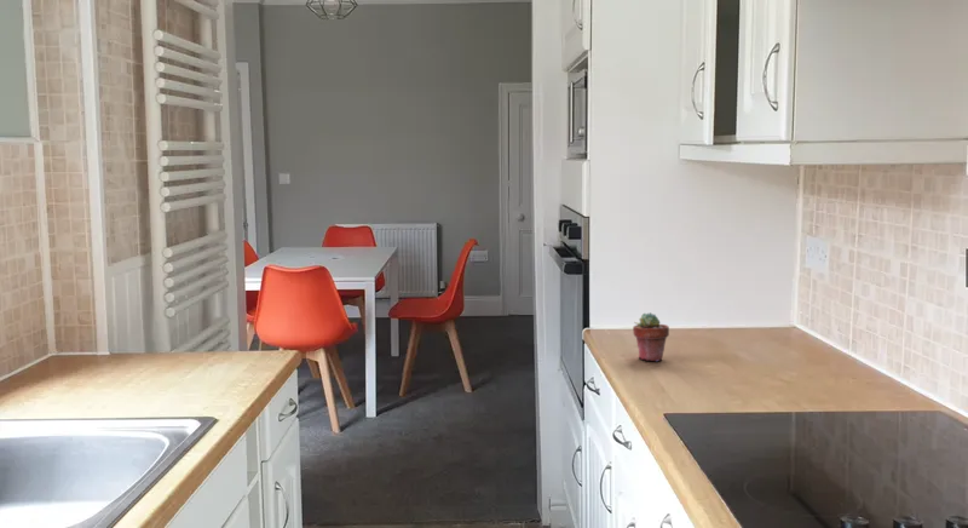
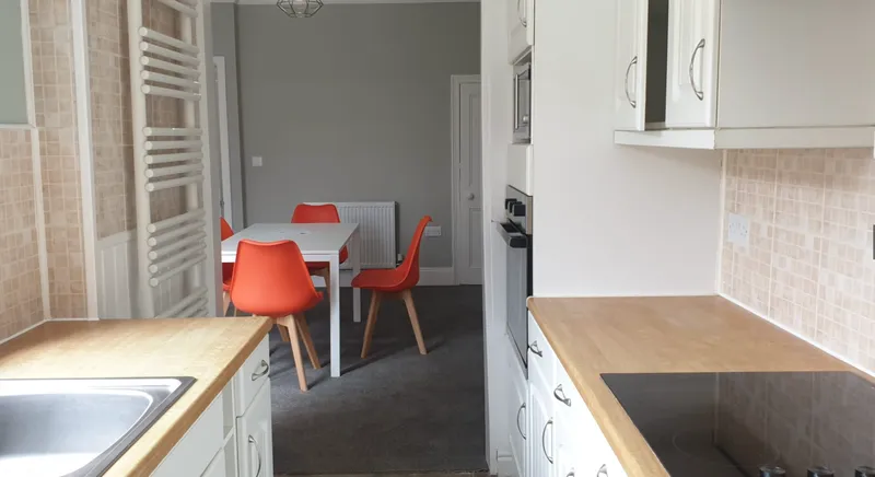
- potted succulent [632,311,670,362]
